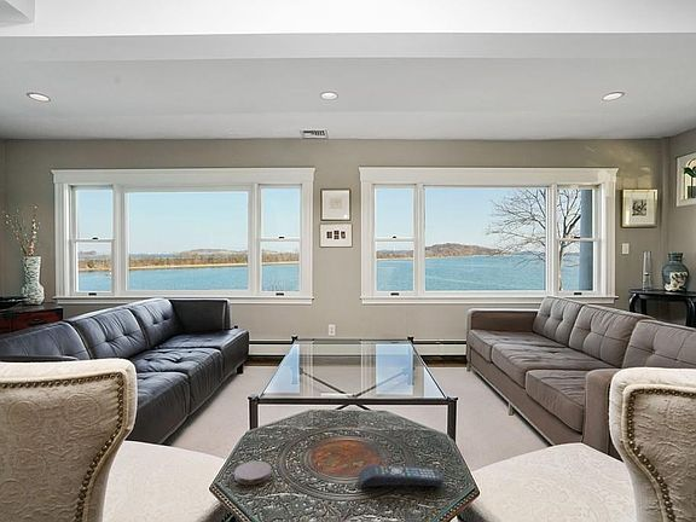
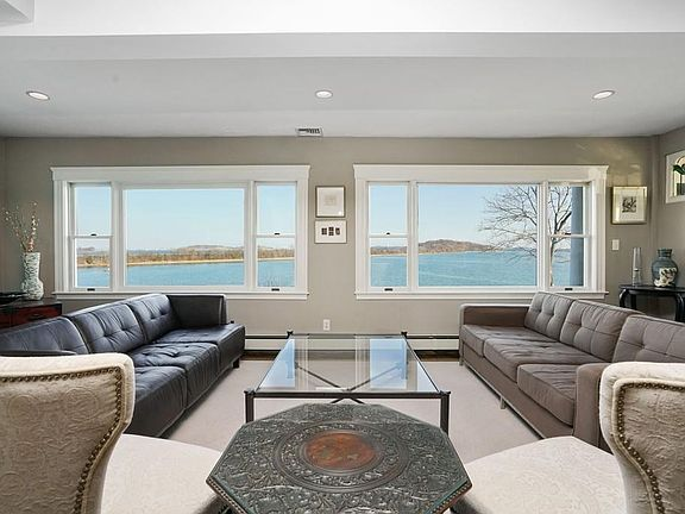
- remote control [358,464,445,488]
- coaster [233,460,273,486]
